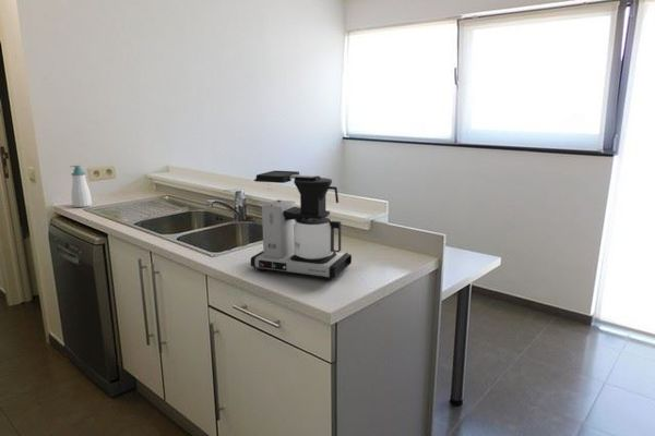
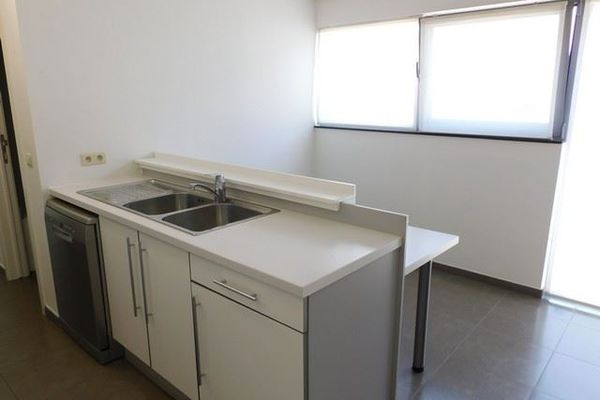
- coffee maker [250,170,353,280]
- soap bottle [69,165,93,208]
